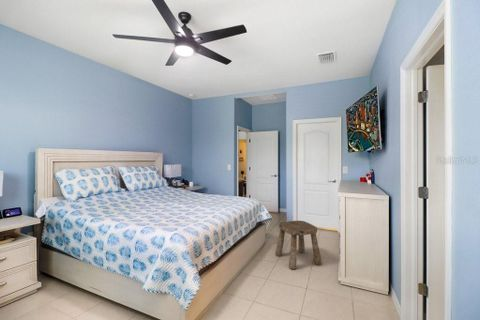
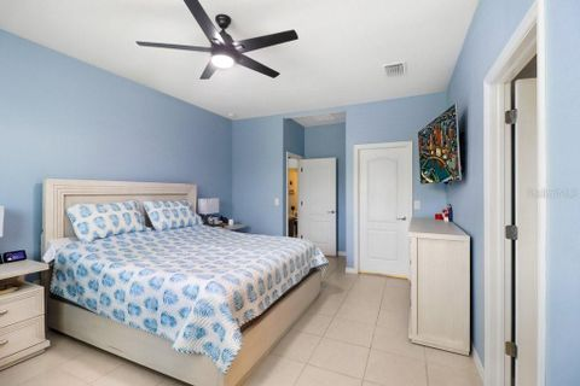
- stool [274,220,323,270]
